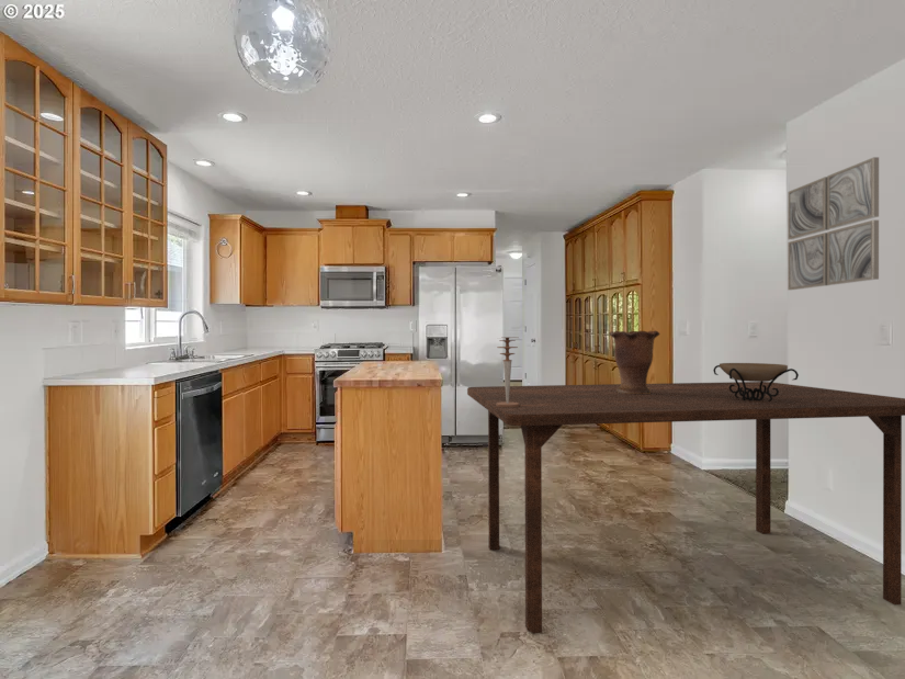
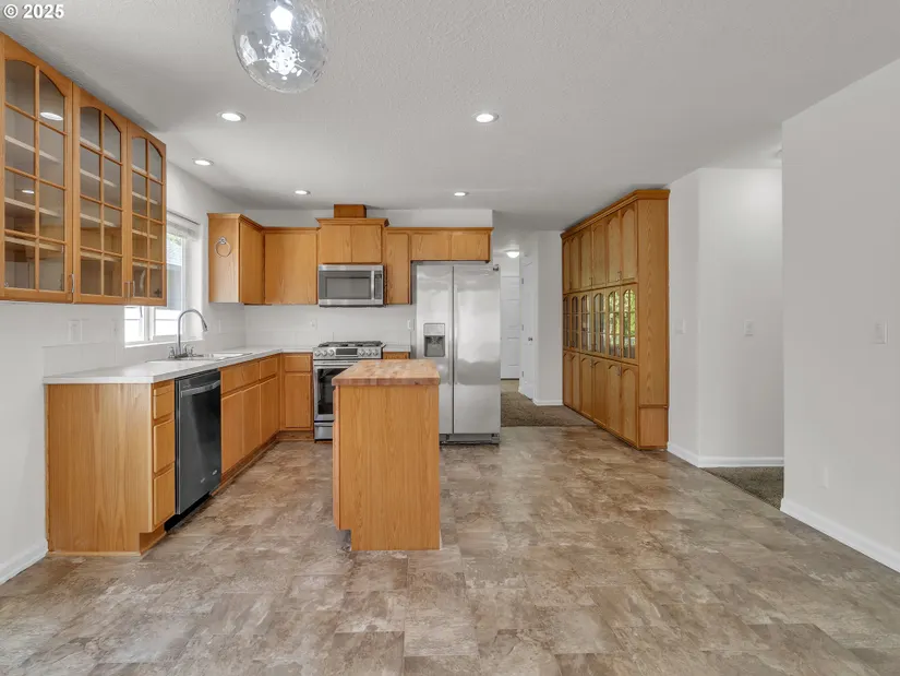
- candlestick [496,336,520,407]
- decorative bowl [712,362,800,401]
- vase [608,329,660,394]
- dining table [466,381,905,634]
- wall art [787,156,880,291]
